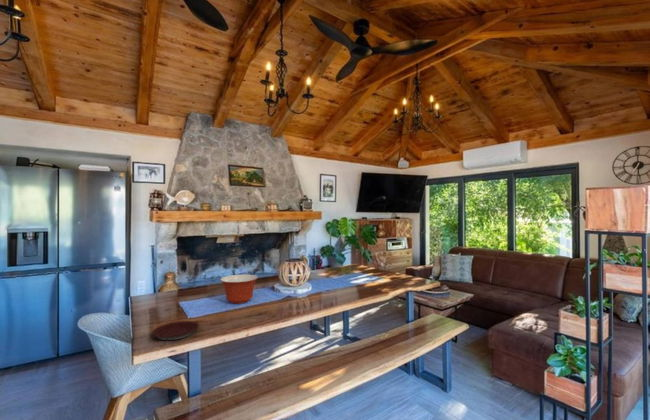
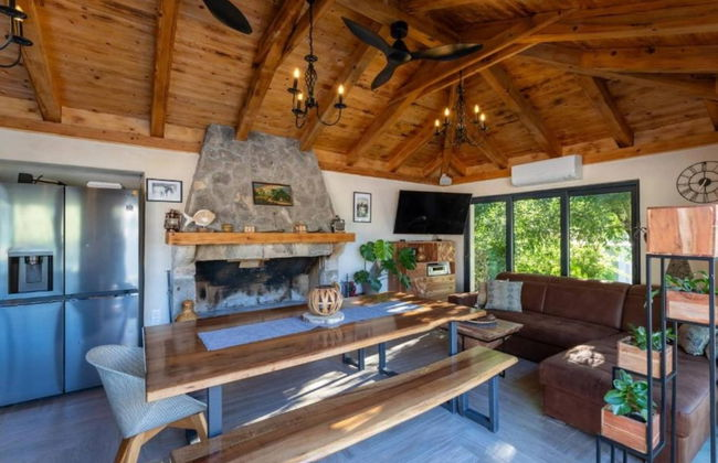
- plate [151,320,200,341]
- mixing bowl [219,273,259,305]
